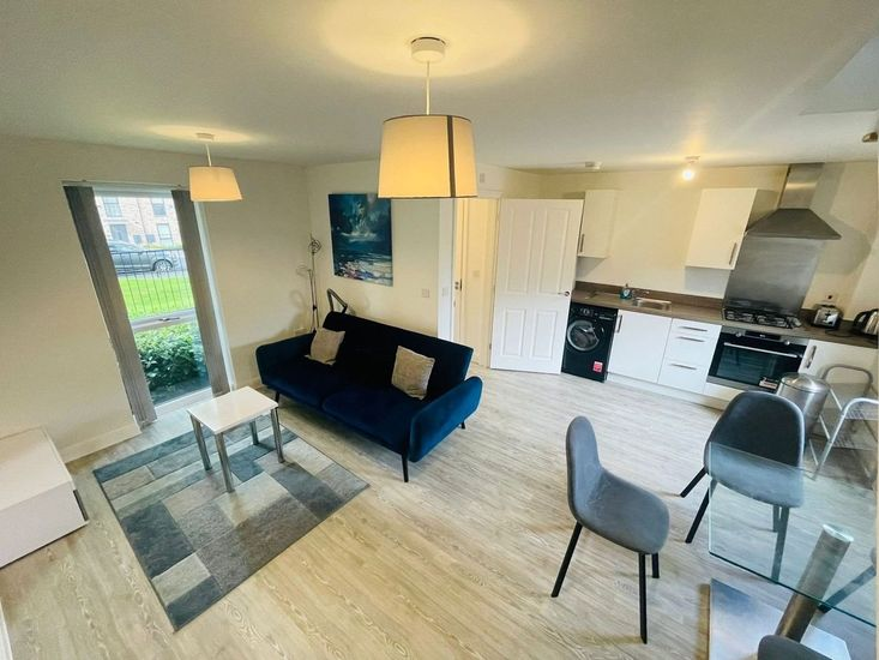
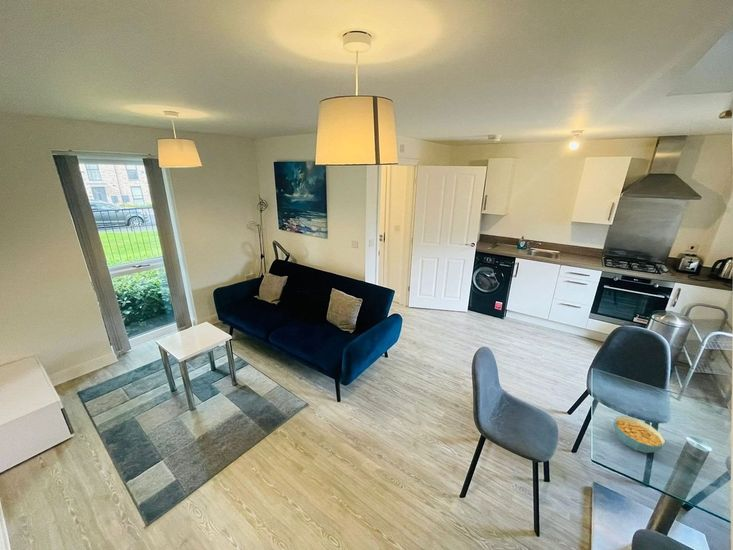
+ cereal bowl [613,415,667,454]
